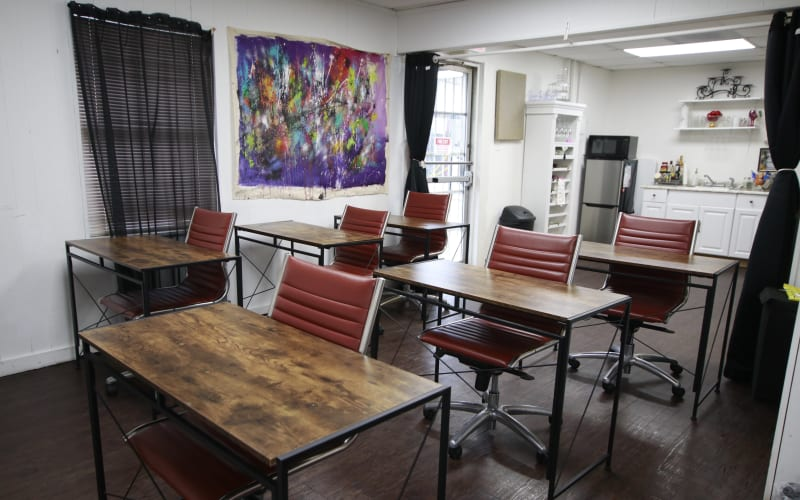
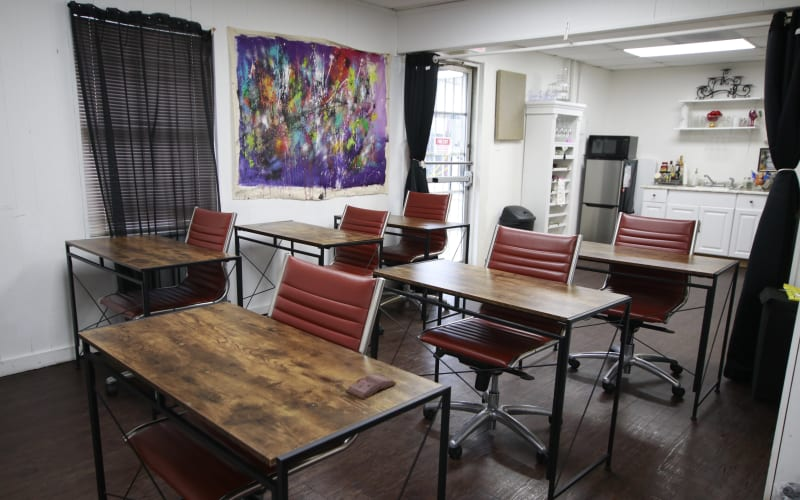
+ book [345,373,397,400]
